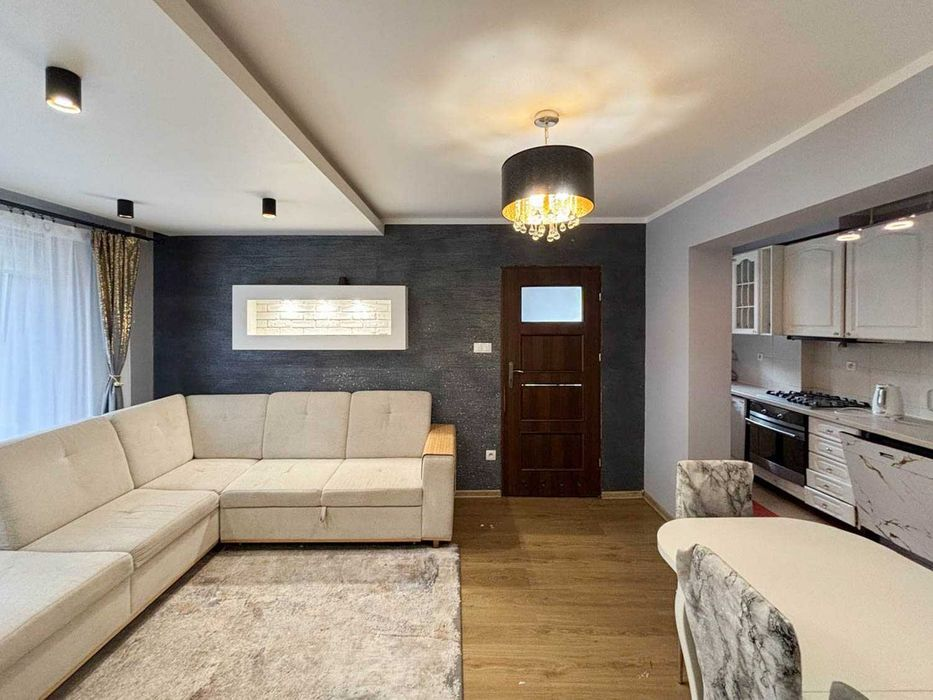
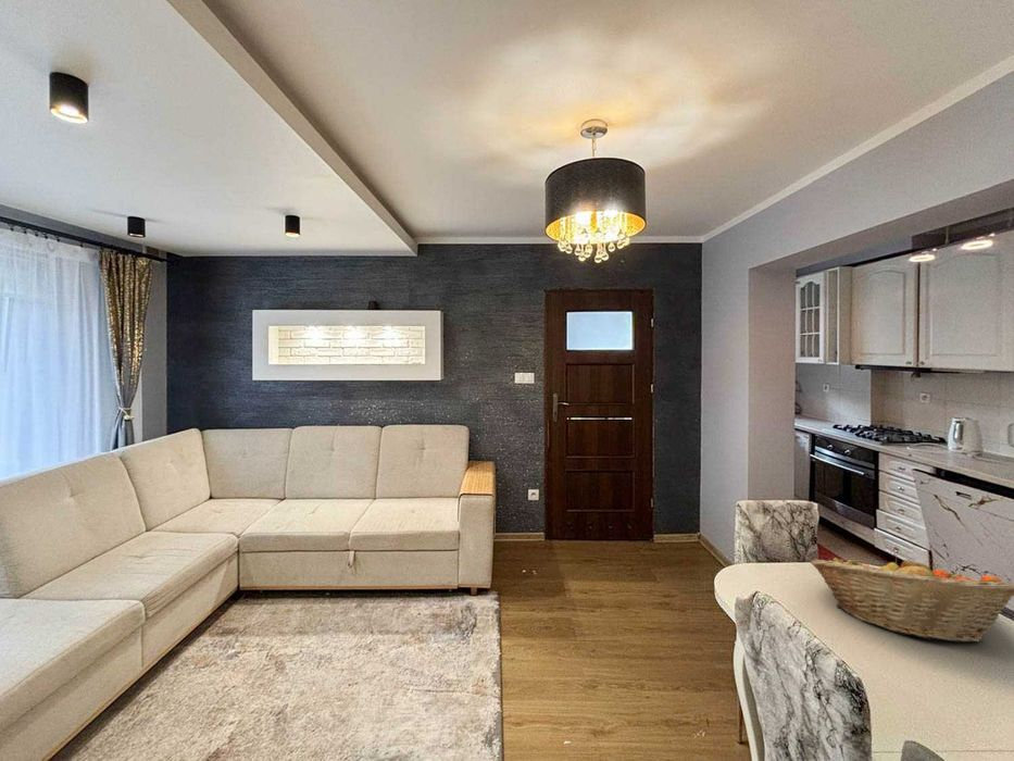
+ fruit basket [809,553,1014,644]
